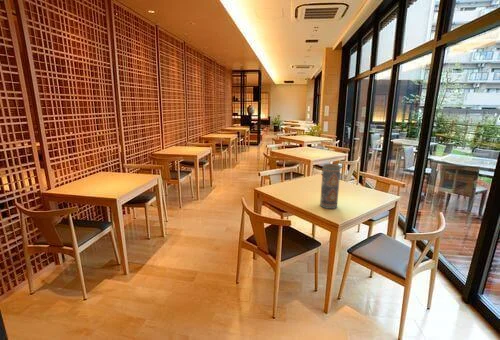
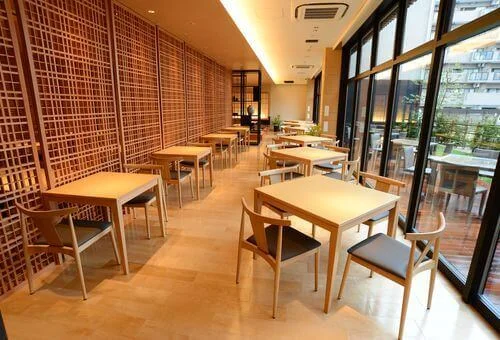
- vase [319,163,342,210]
